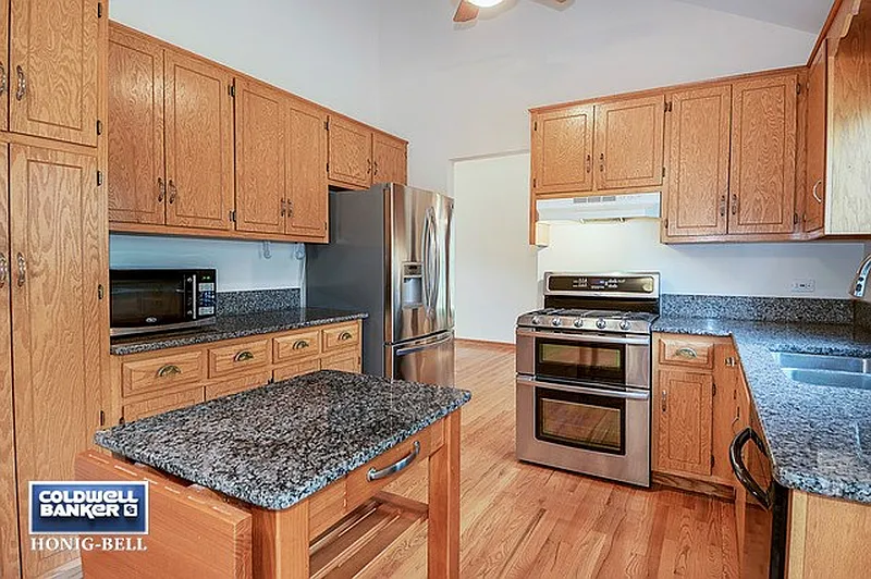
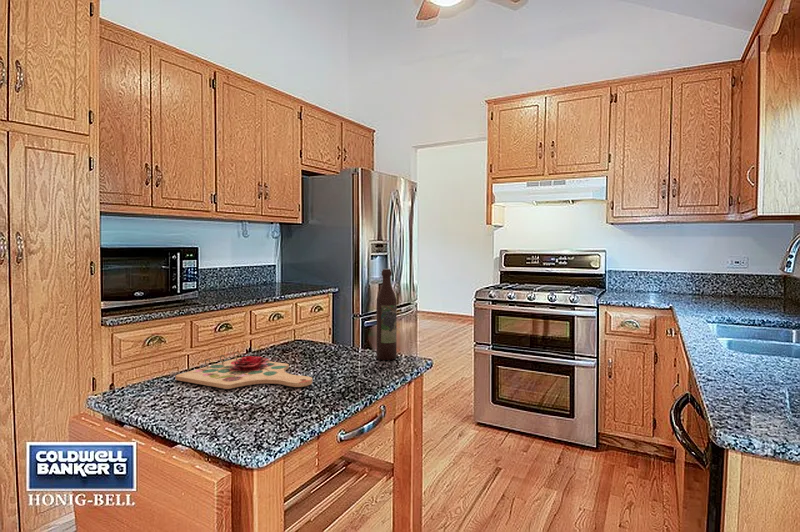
+ cutting board [175,351,313,390]
+ wine bottle [376,268,398,361]
